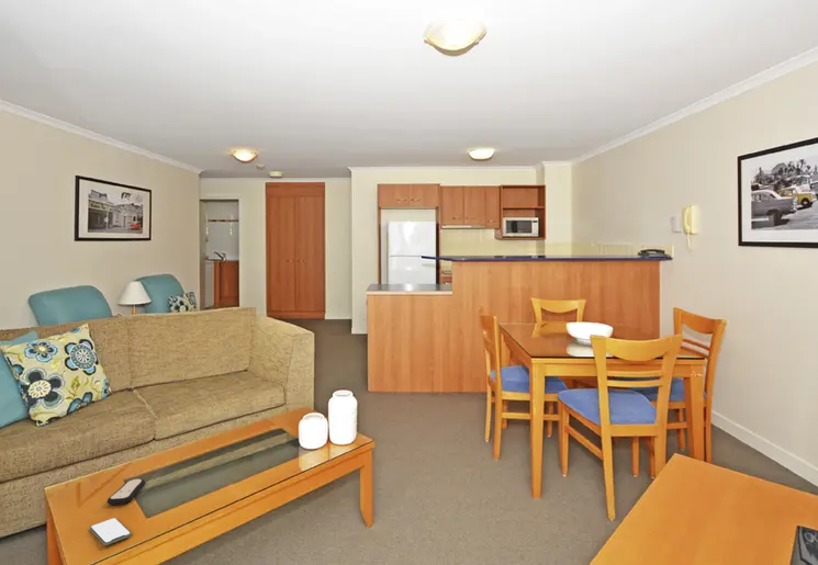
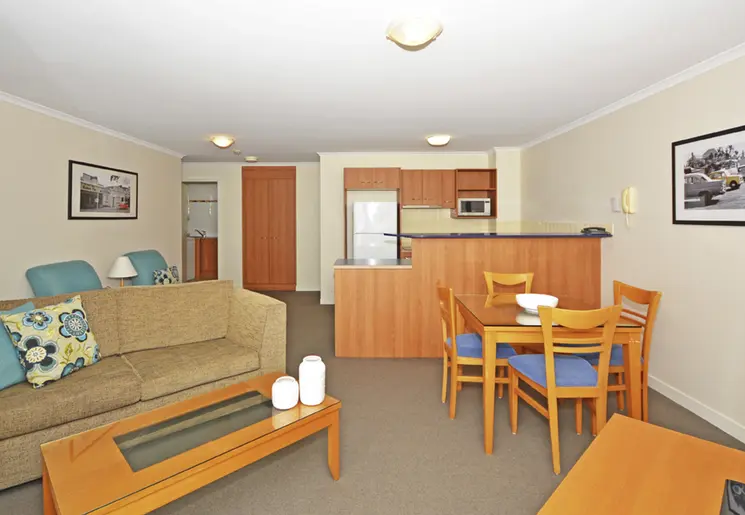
- remote control [107,477,146,506]
- smartphone [89,517,133,546]
